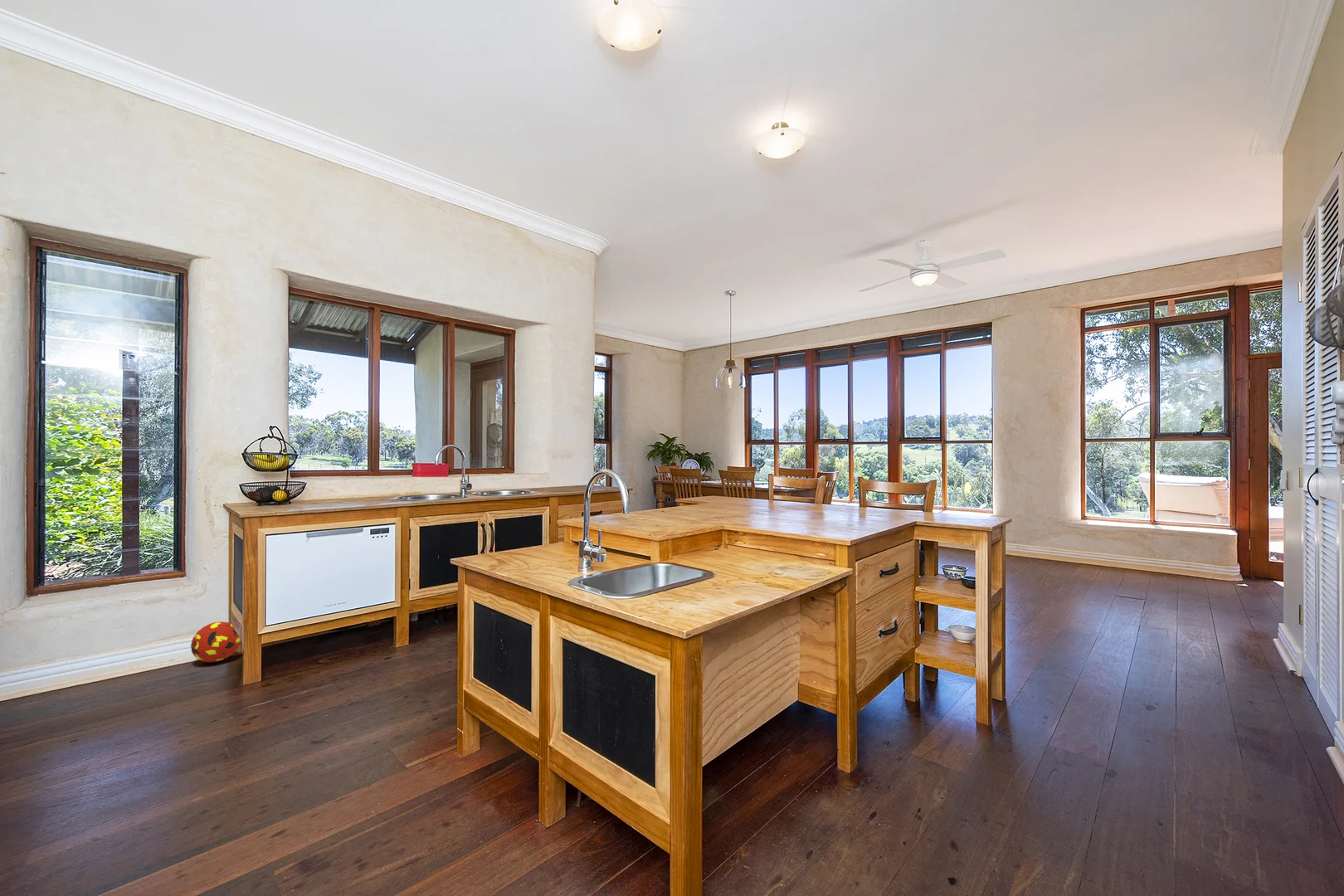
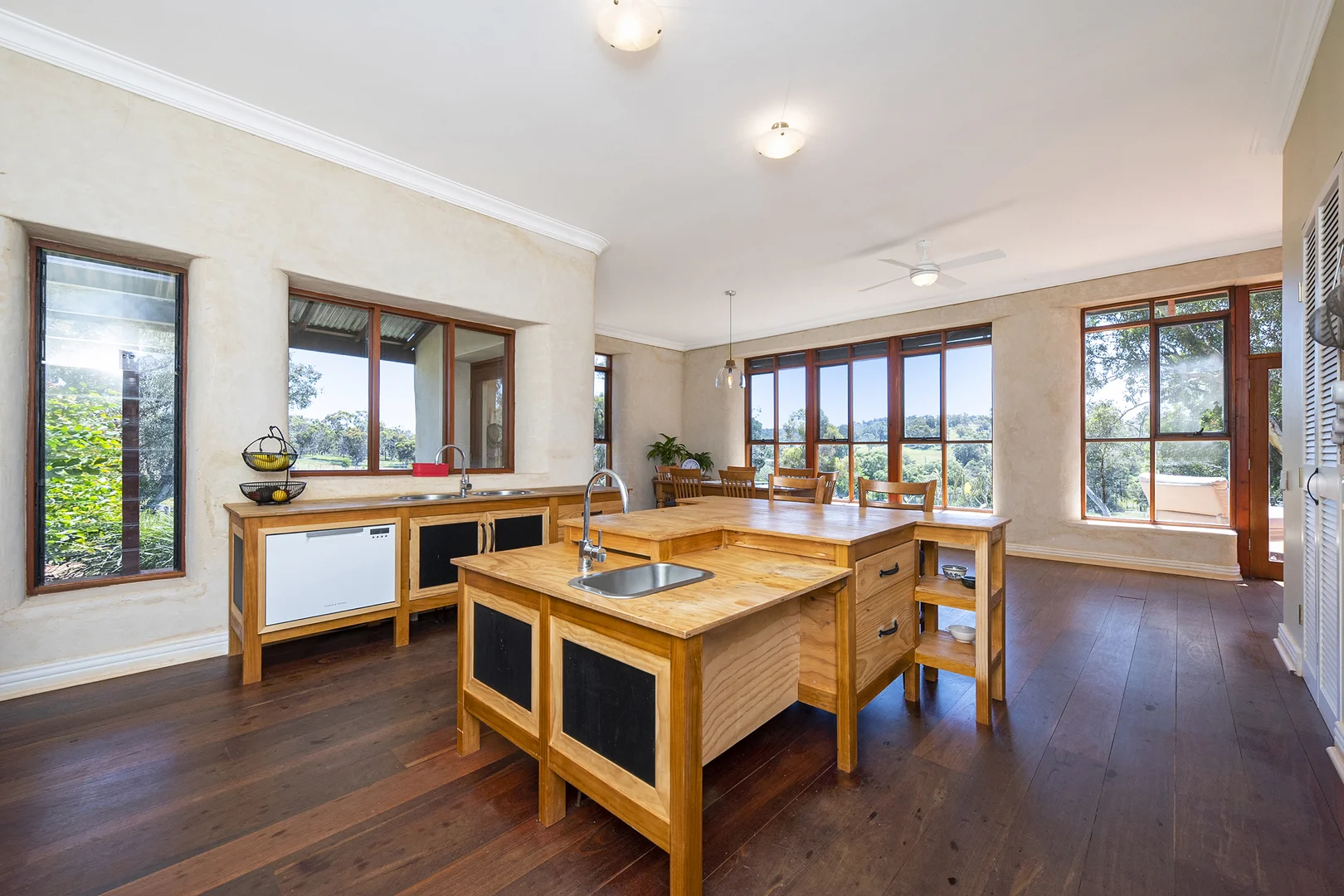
- ball [190,621,241,663]
